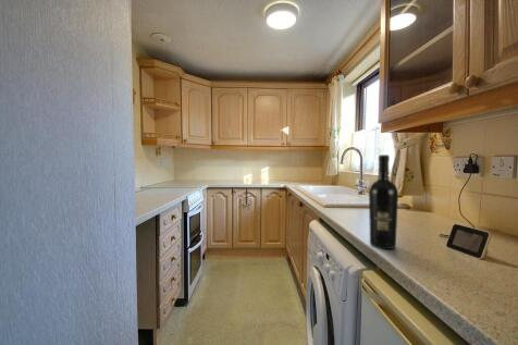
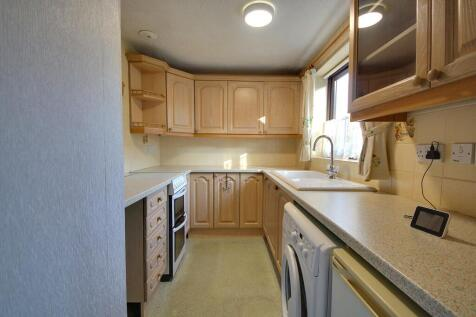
- wine bottle [368,153,399,250]
